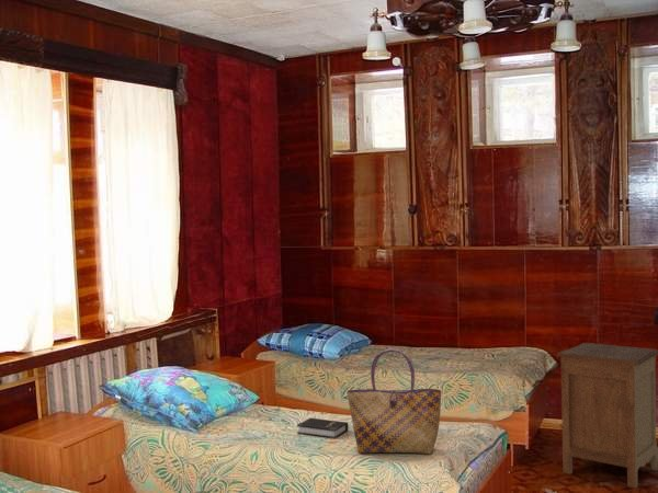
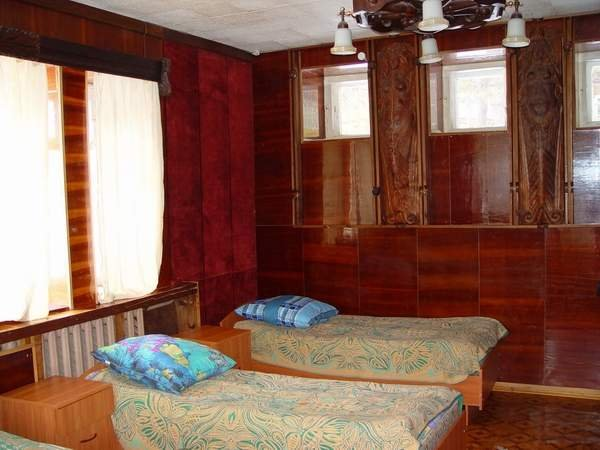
- tote bag [345,348,442,455]
- hardback book [296,417,349,440]
- nightstand [555,342,658,490]
